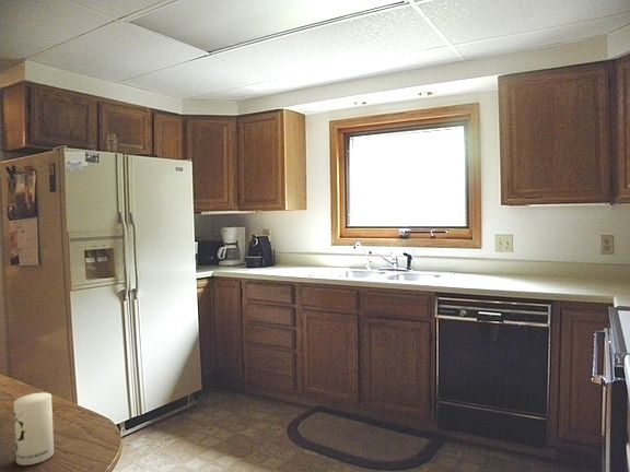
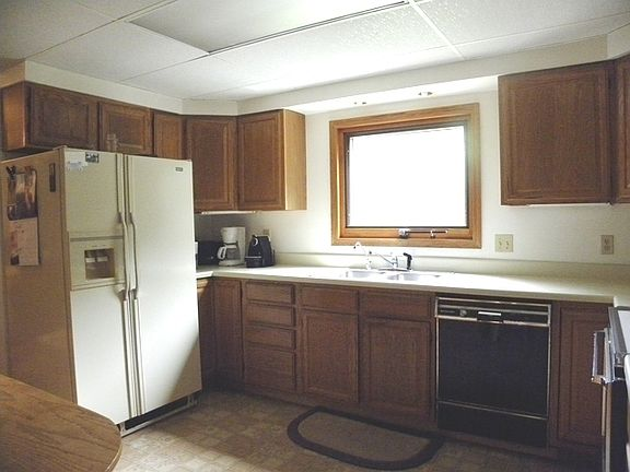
- candle [13,392,55,467]
